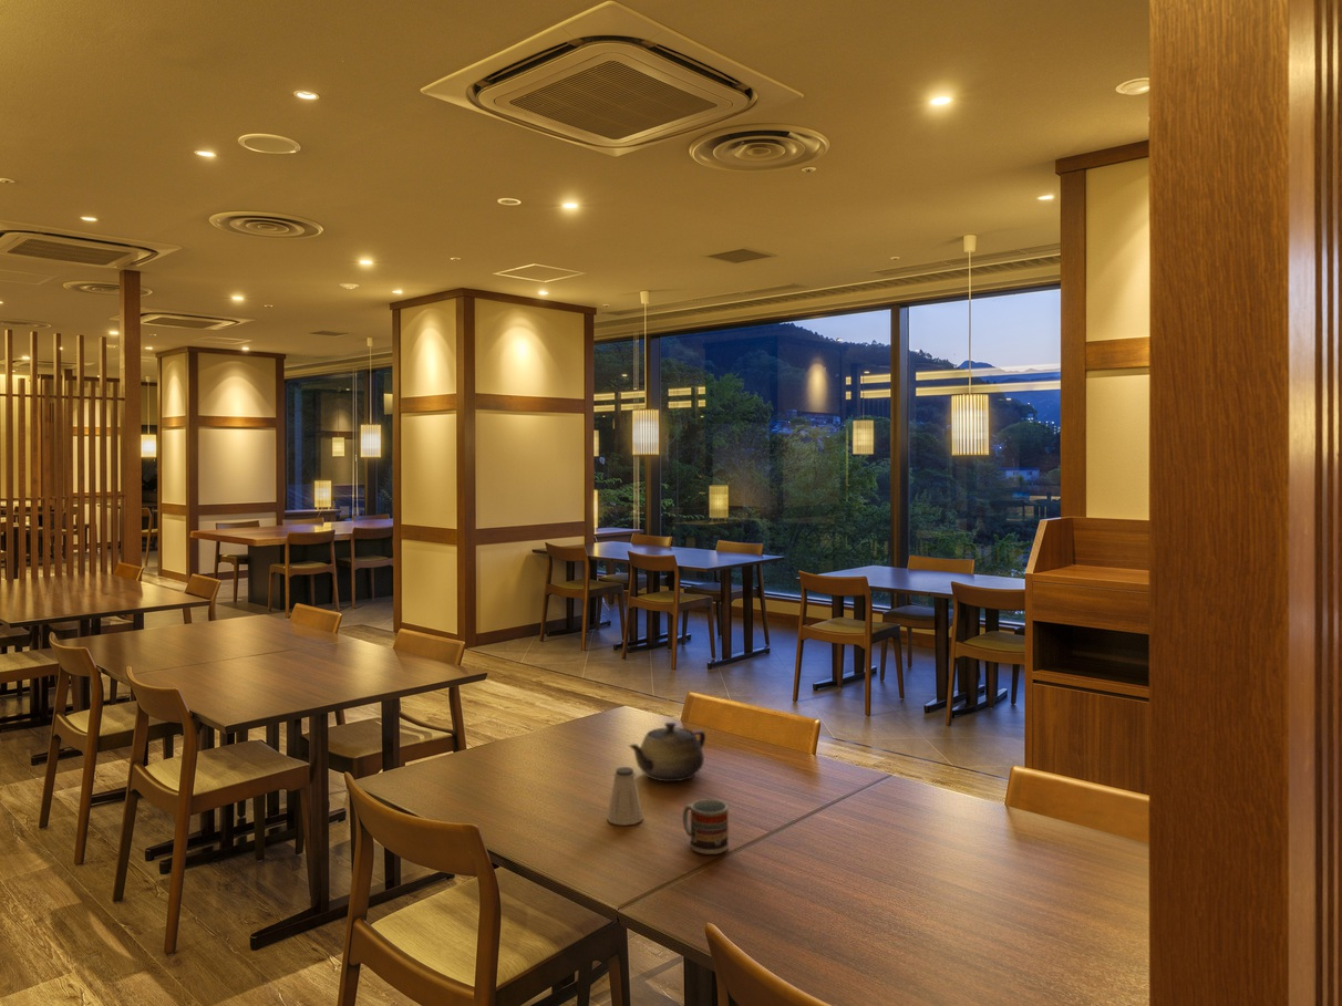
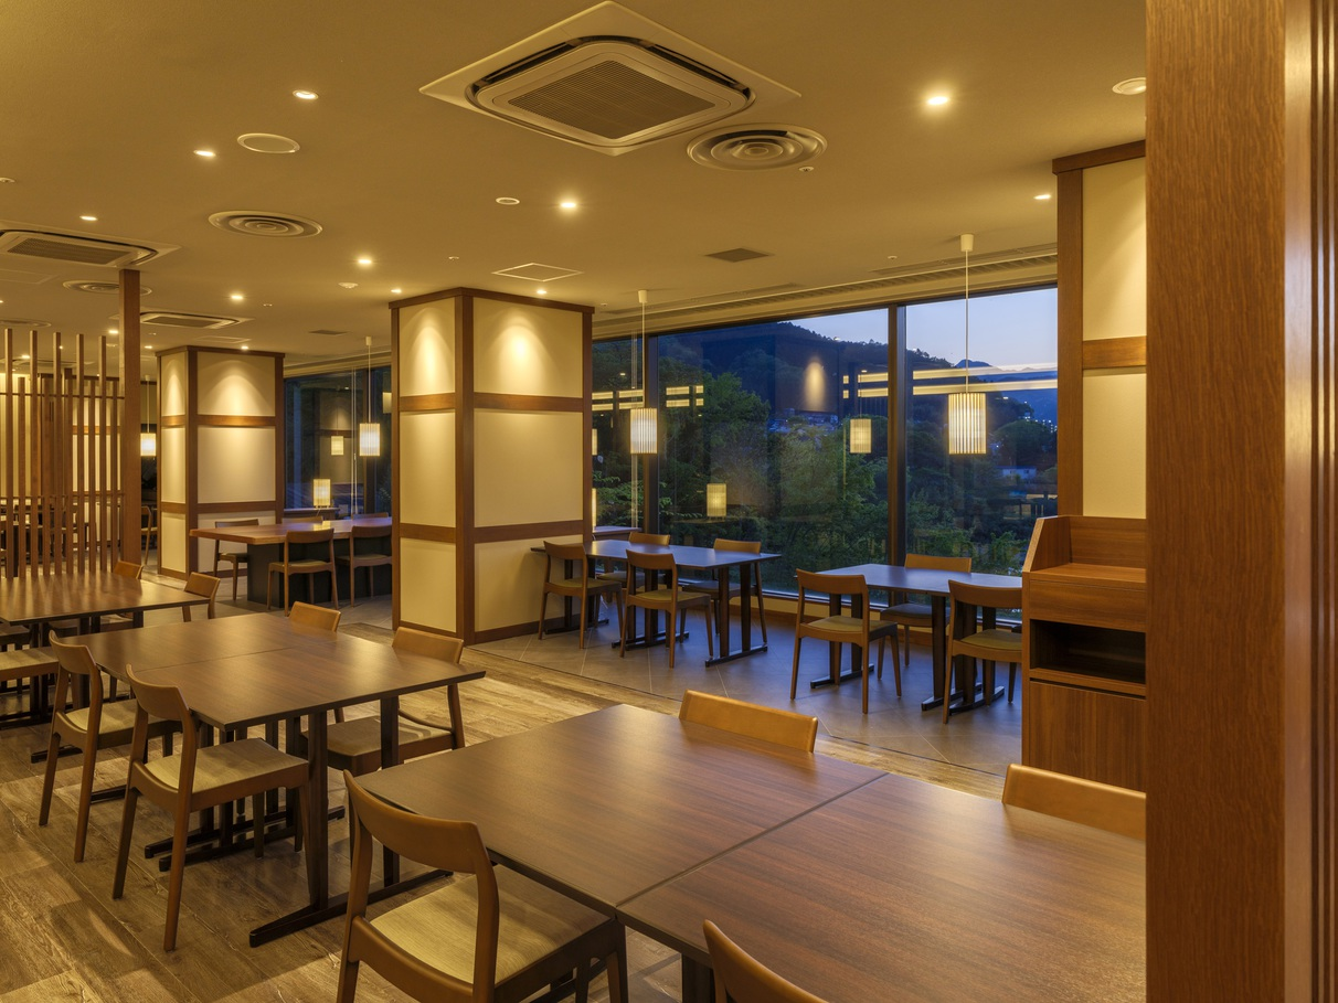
- teapot [628,722,706,782]
- saltshaker [606,766,644,827]
- cup [682,798,730,855]
